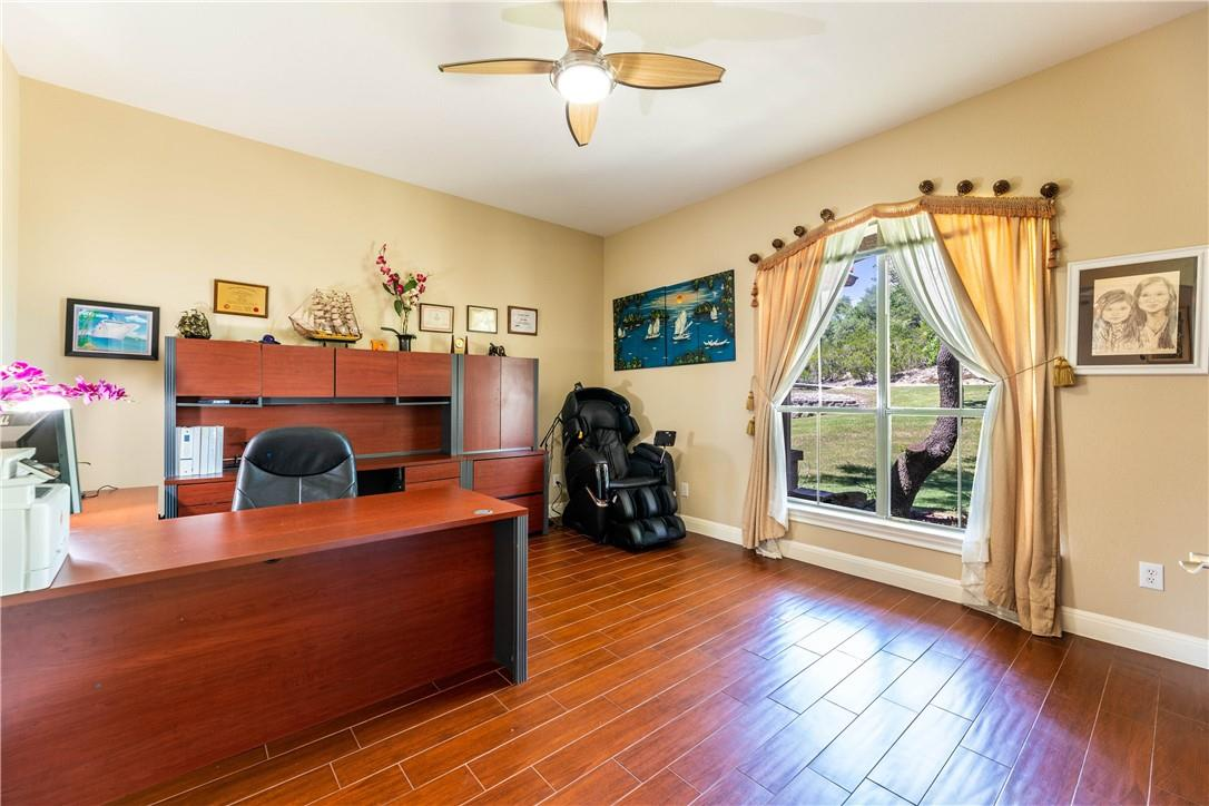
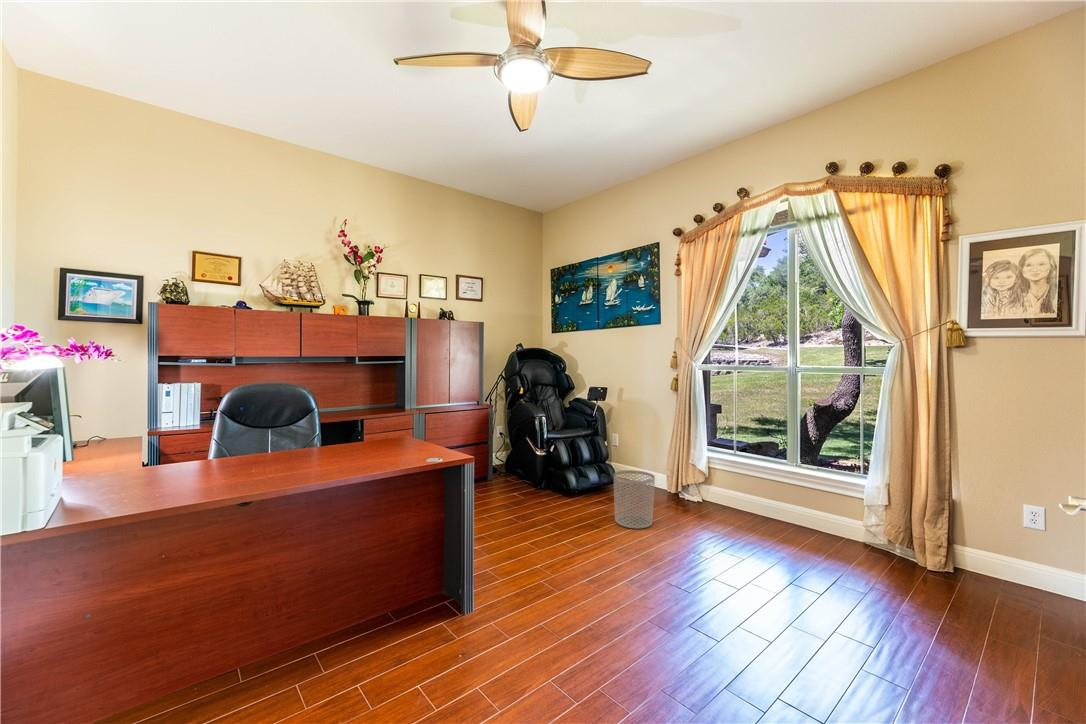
+ waste bin [613,469,656,530]
